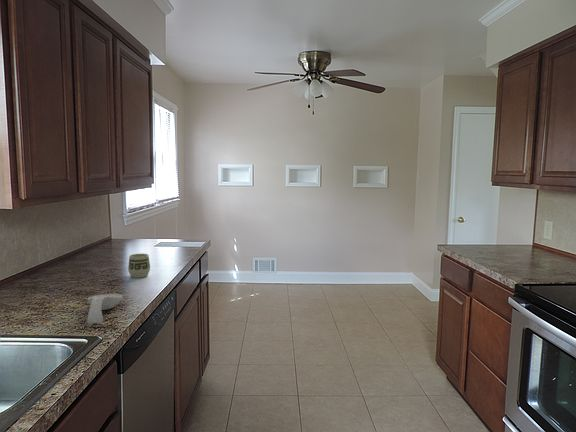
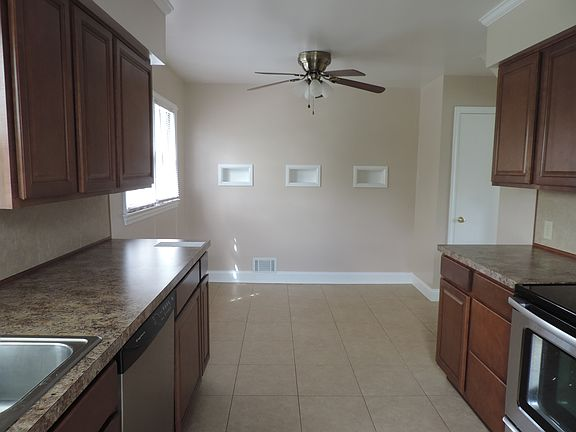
- spoon rest [86,293,123,325]
- cup [127,253,151,279]
